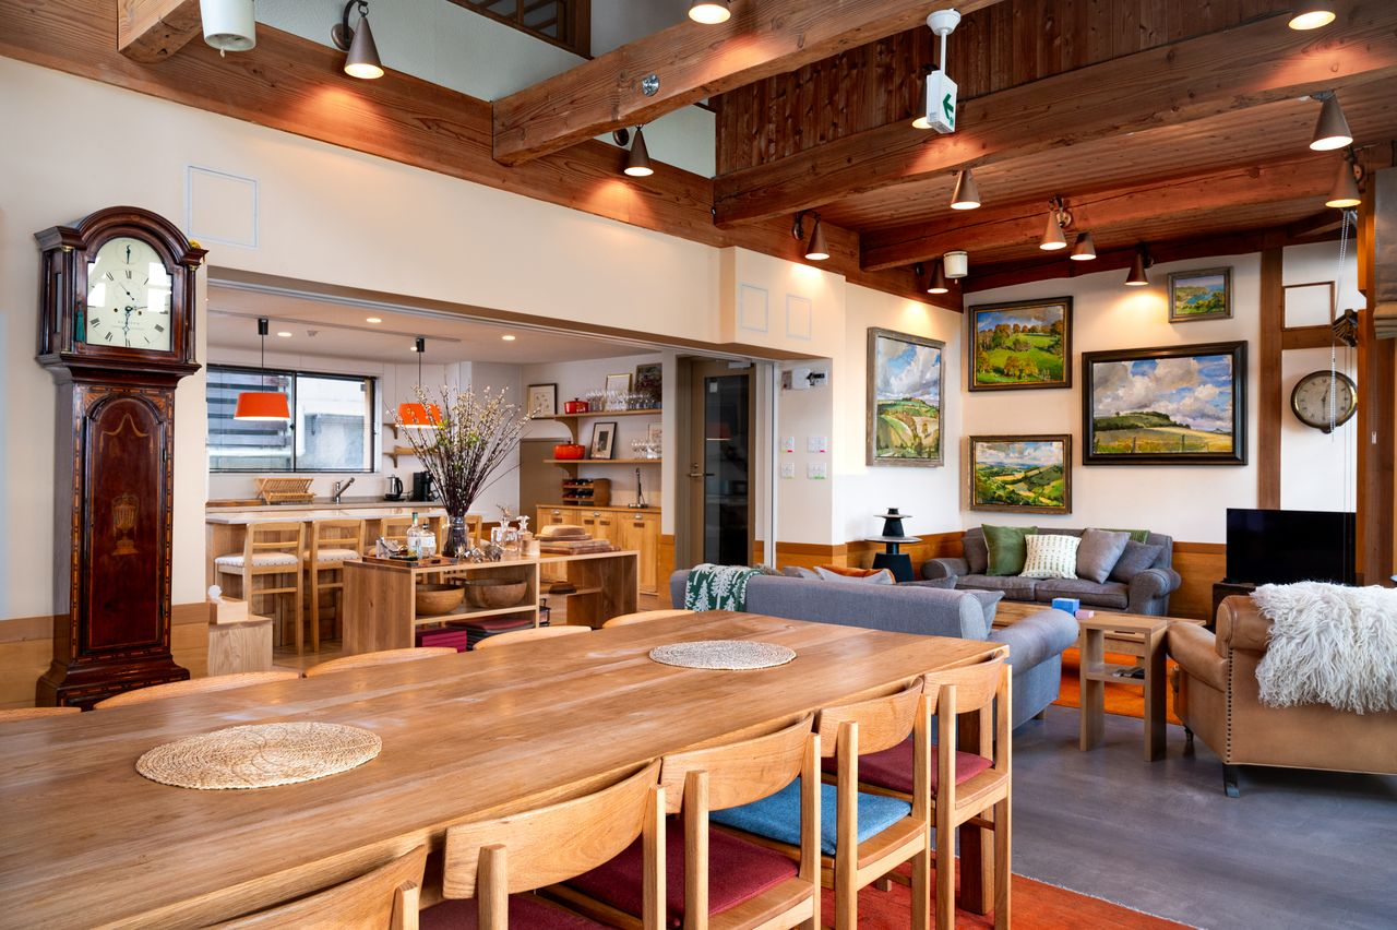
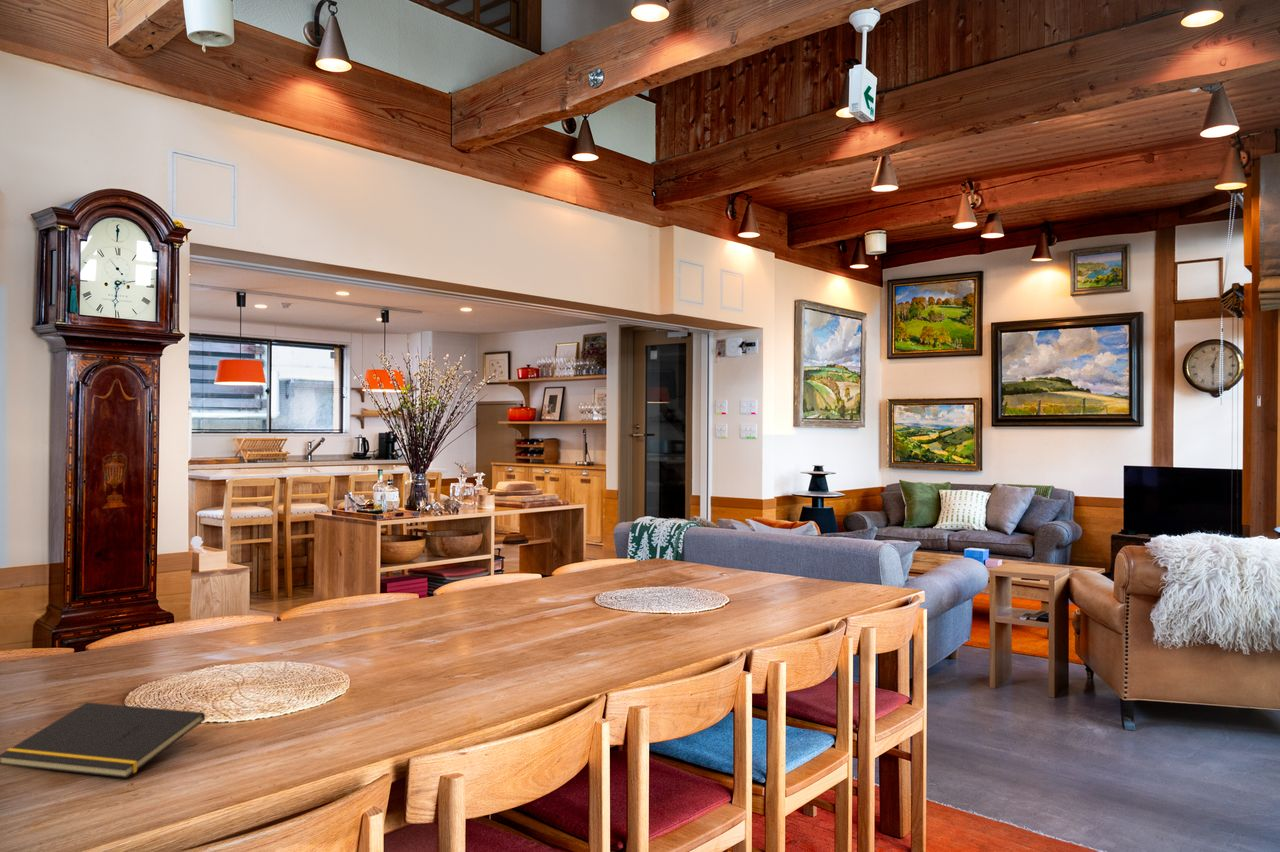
+ notepad [0,702,206,779]
